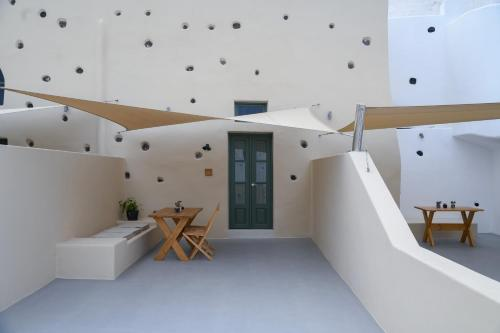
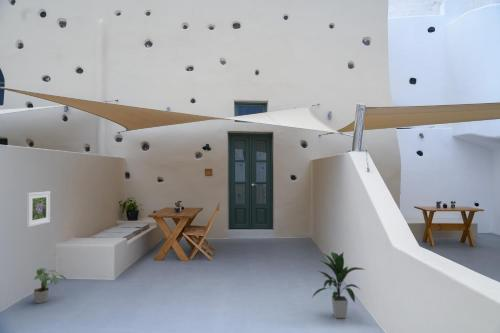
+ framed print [26,190,51,228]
+ potted plant [33,267,68,304]
+ indoor plant [311,251,367,319]
